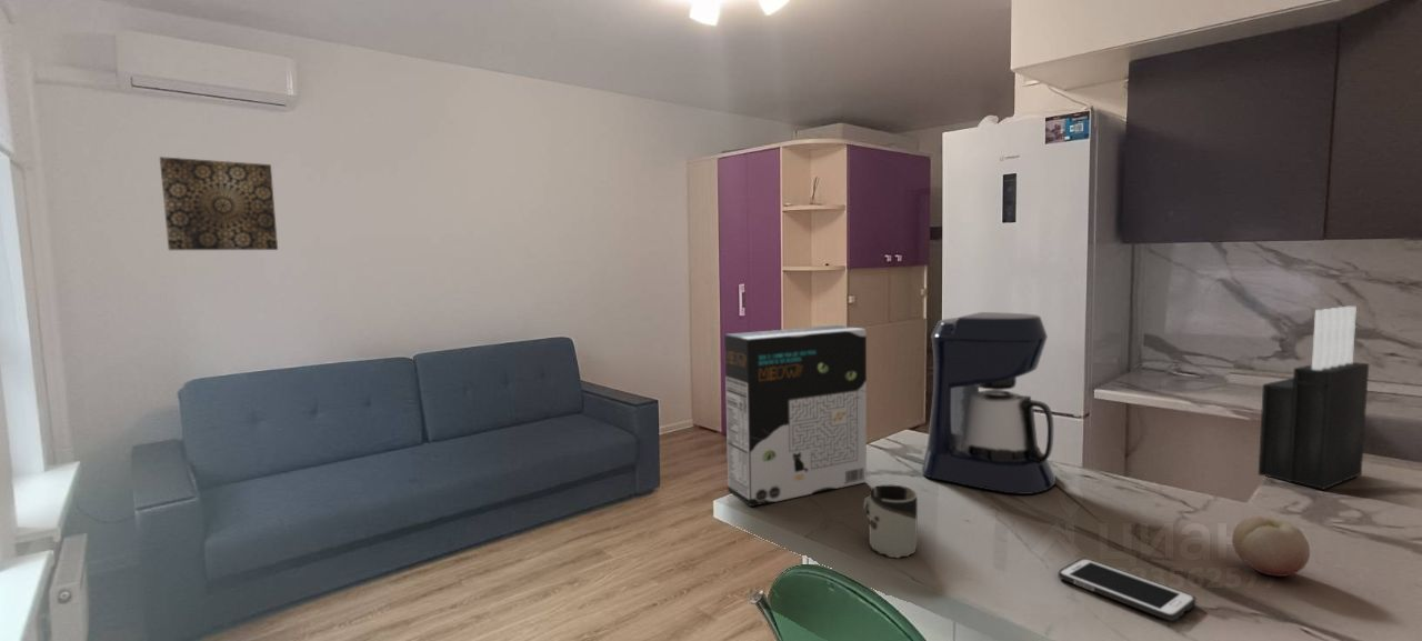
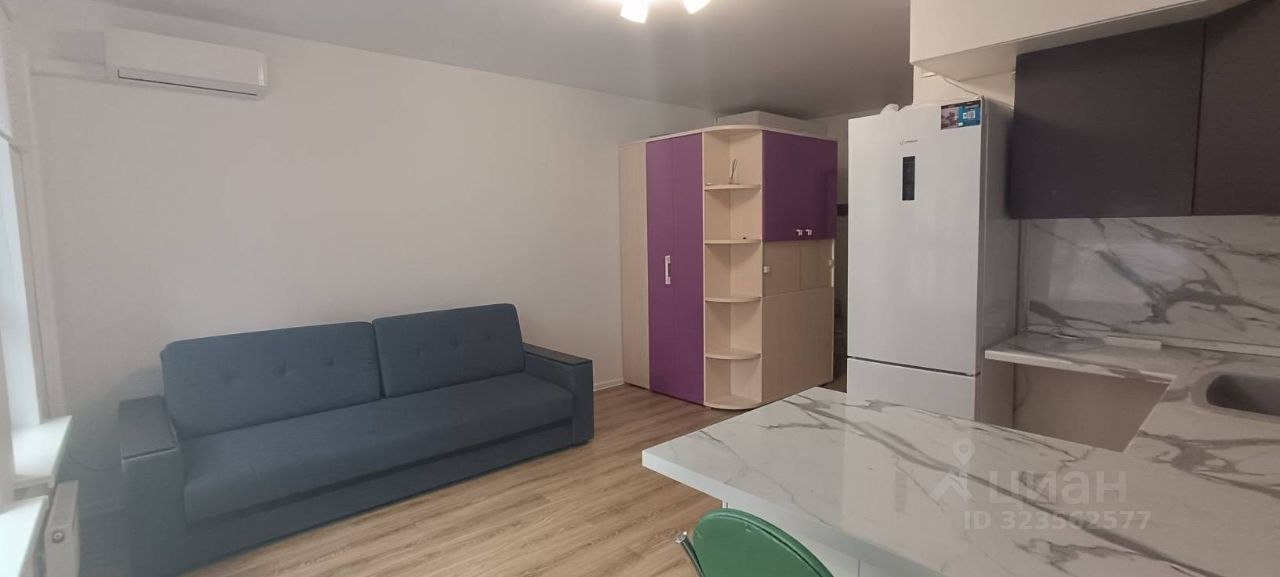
- cup [862,484,919,559]
- cell phone [1058,558,1198,622]
- coffee maker [921,311,1057,495]
- fruit [1231,515,1311,578]
- cereal box [723,324,868,508]
- knife block [1258,306,1370,491]
- wall art [159,156,279,251]
